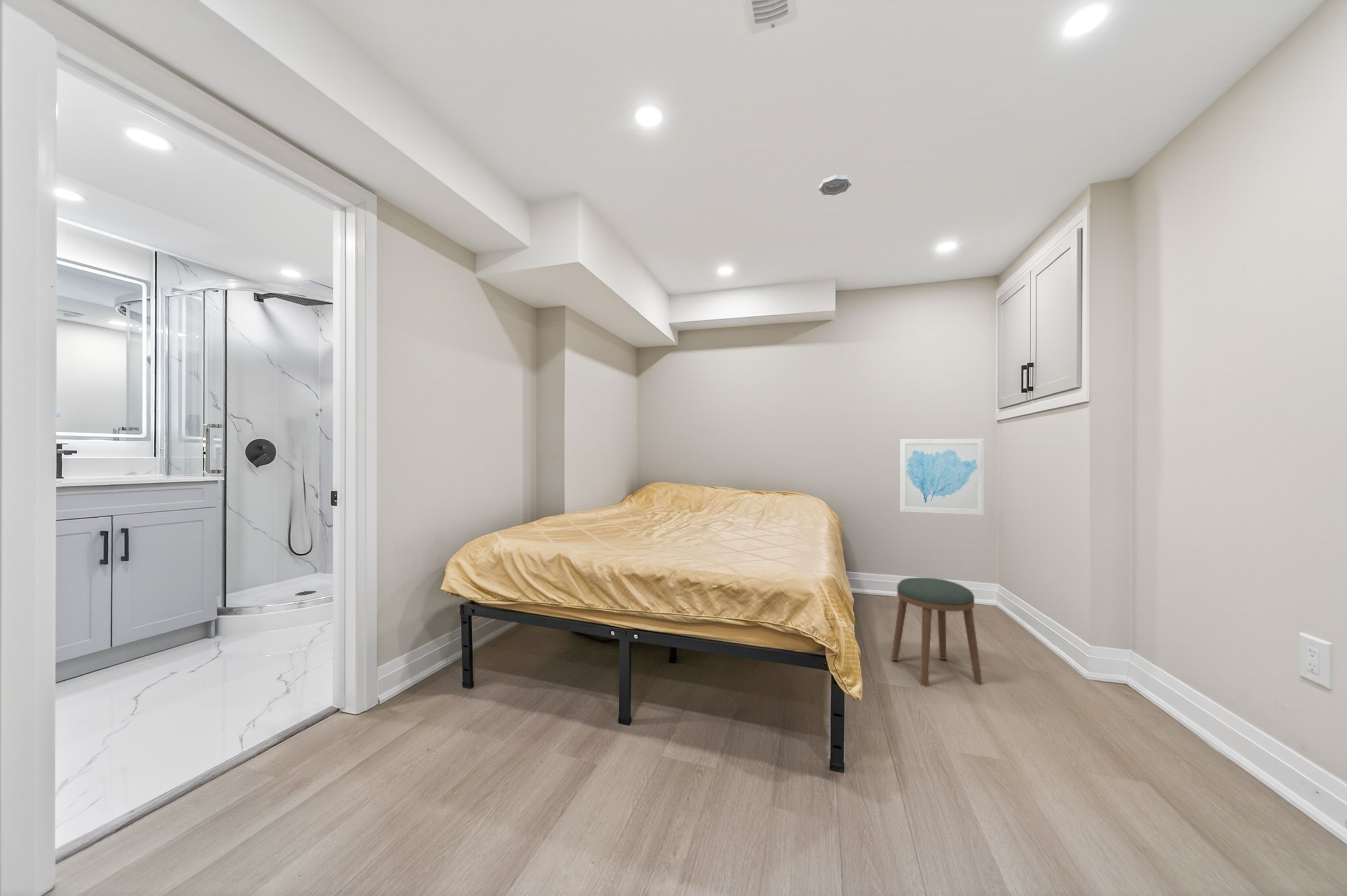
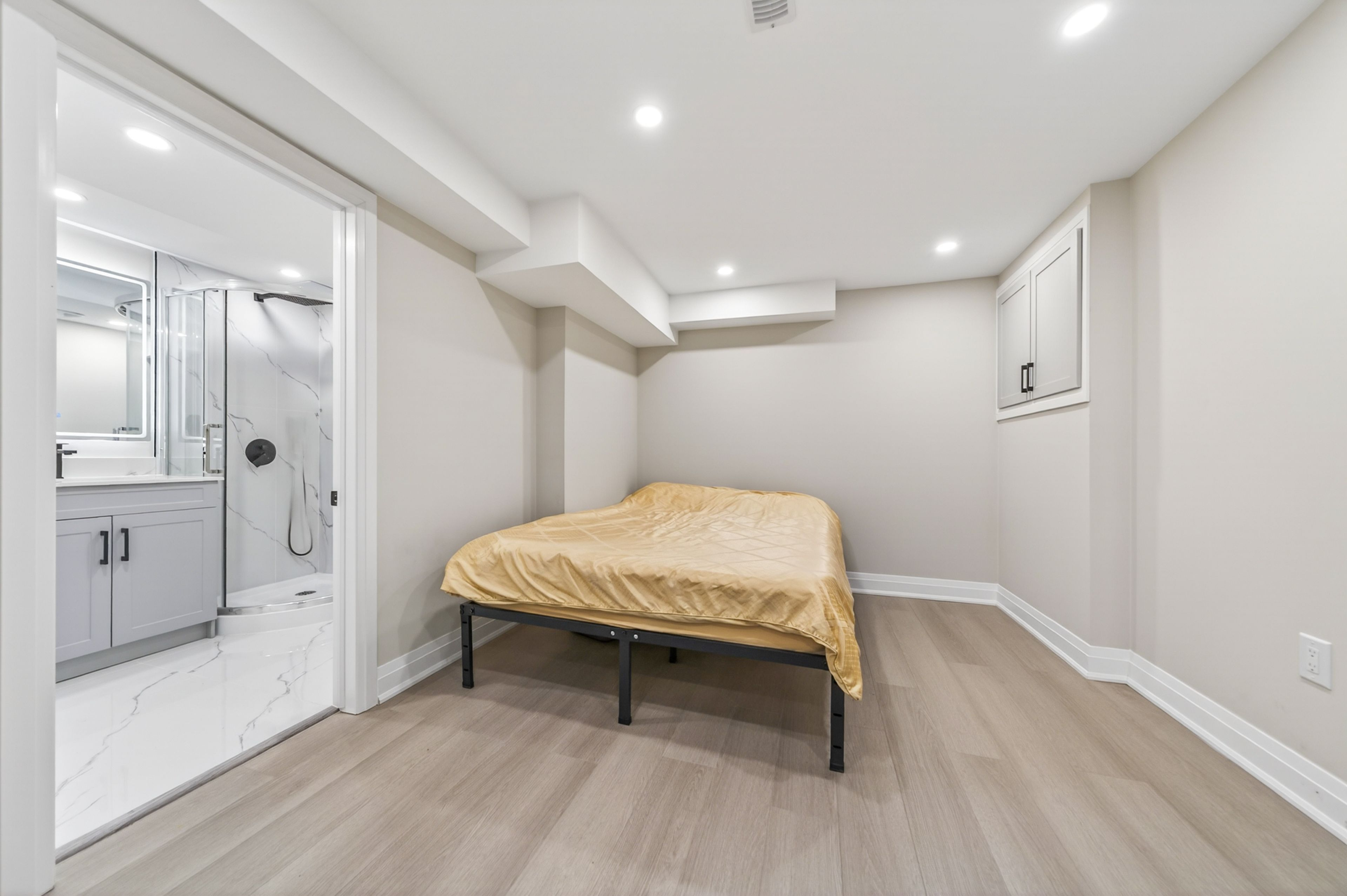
- stool [891,577,983,687]
- wall art [899,438,984,515]
- smoke detector [818,174,852,196]
